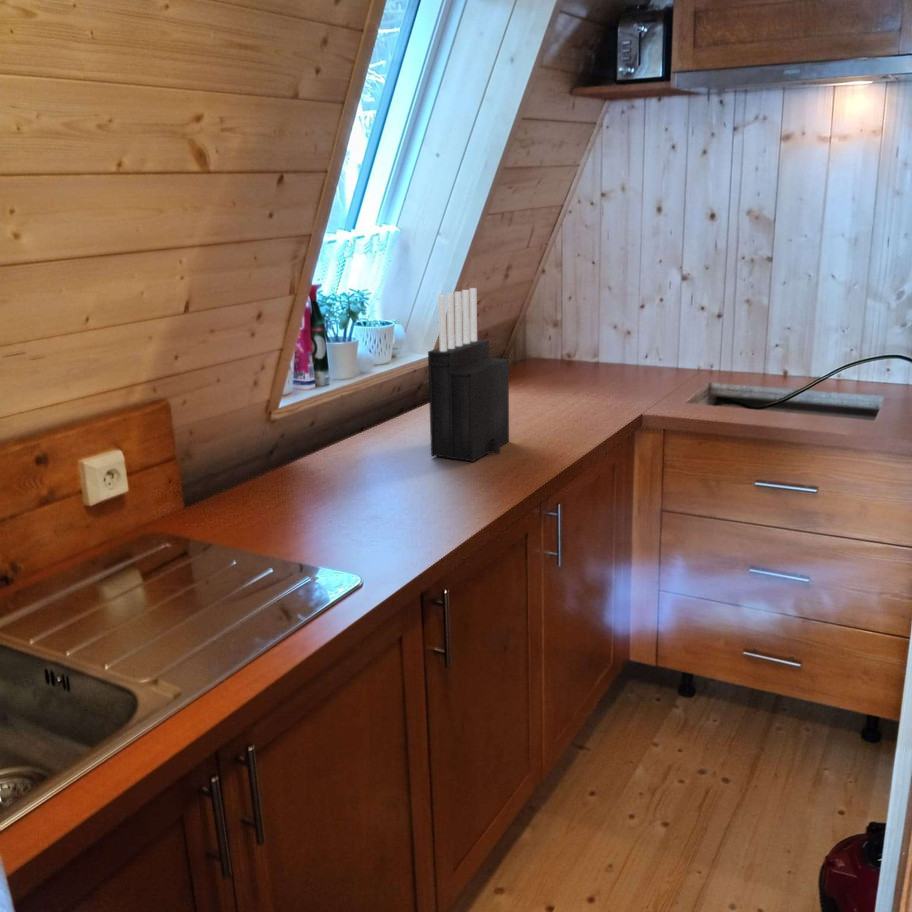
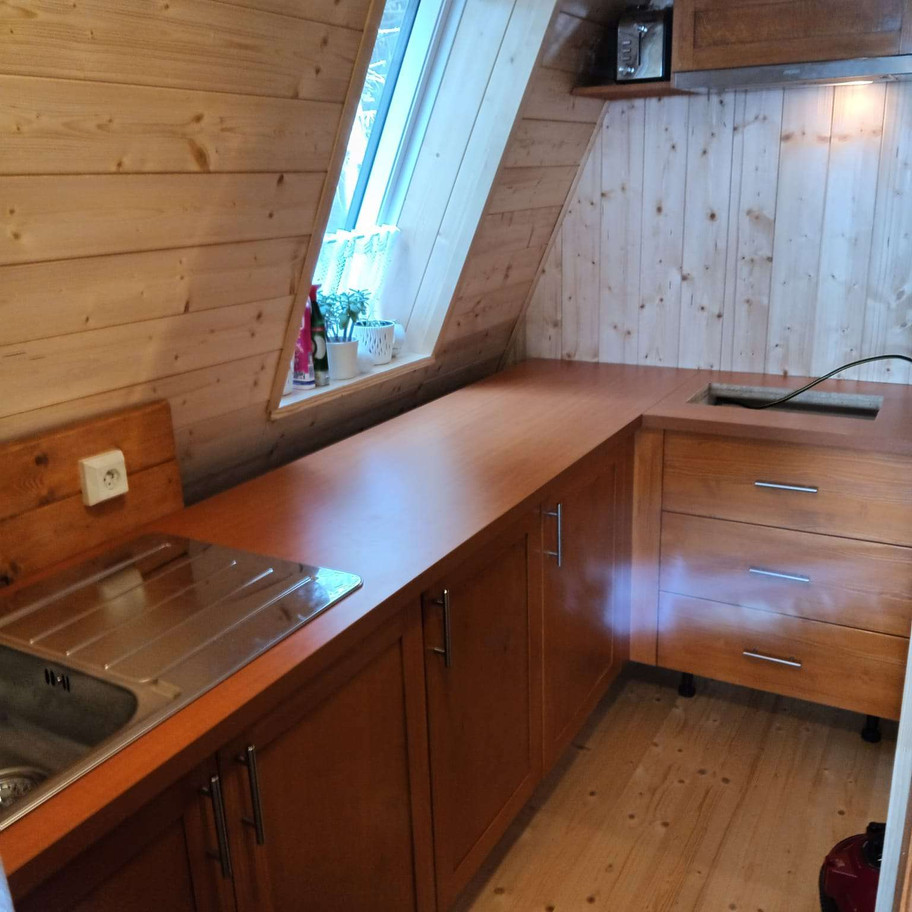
- knife block [427,287,510,463]
